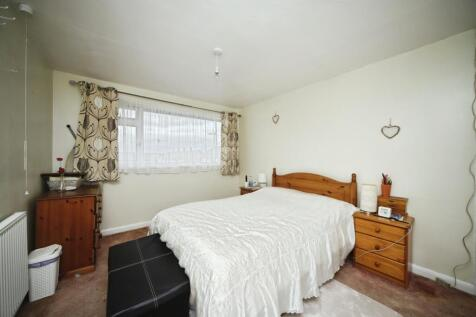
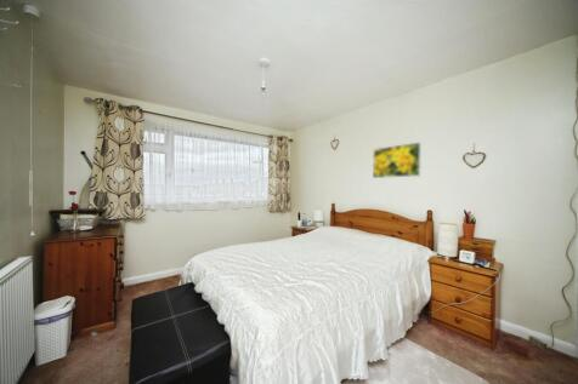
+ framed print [372,141,423,179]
